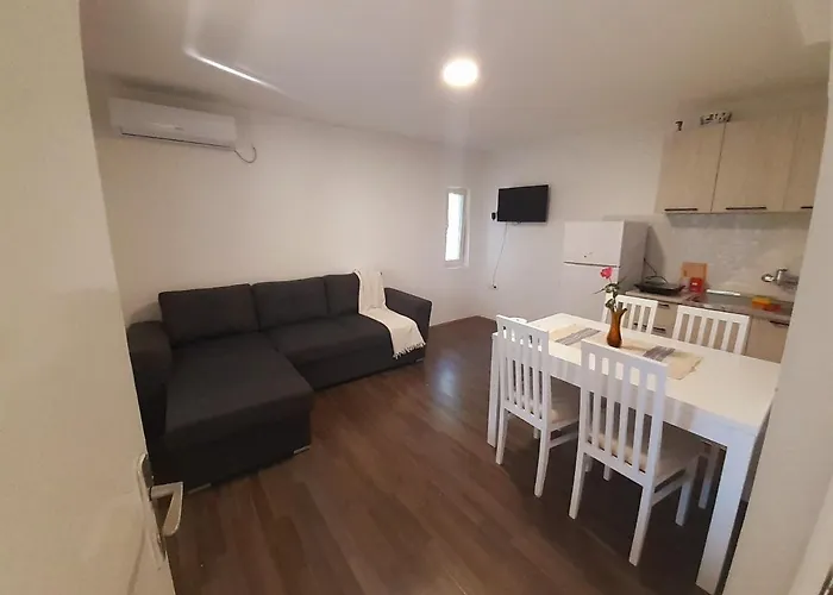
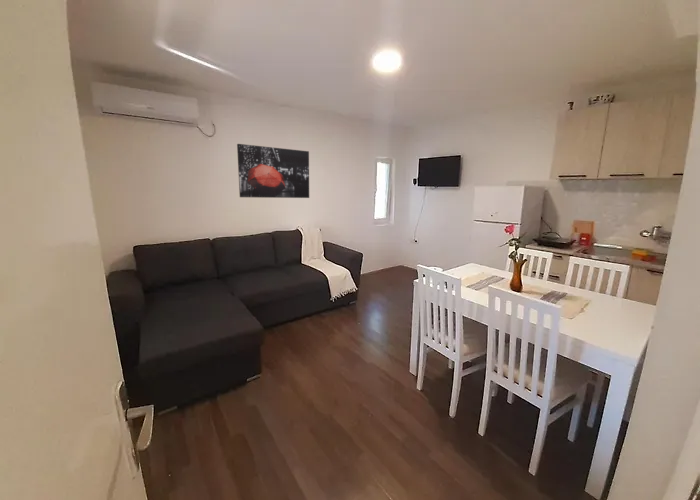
+ wall art [236,143,310,199]
